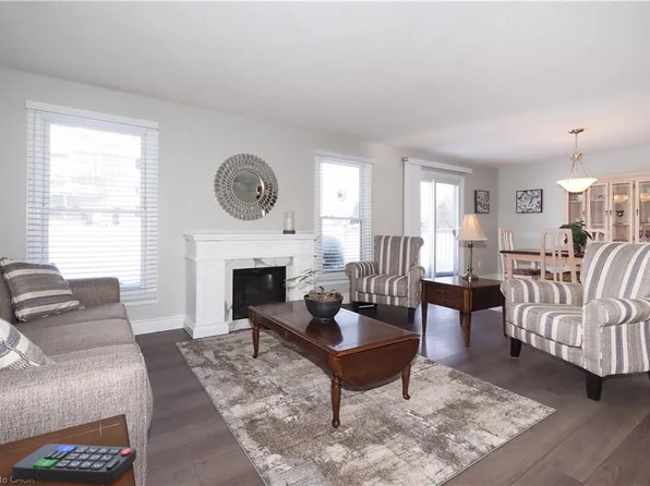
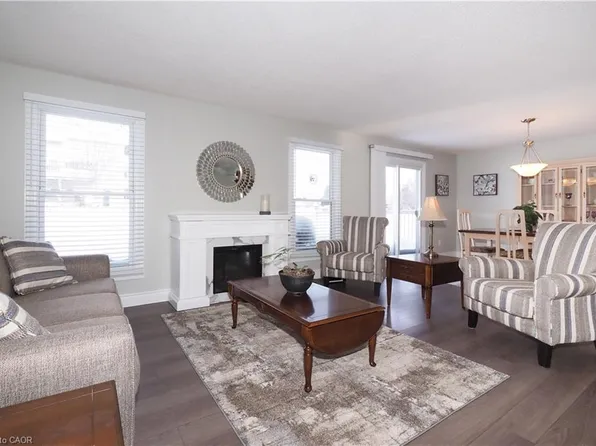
- remote control [11,444,137,485]
